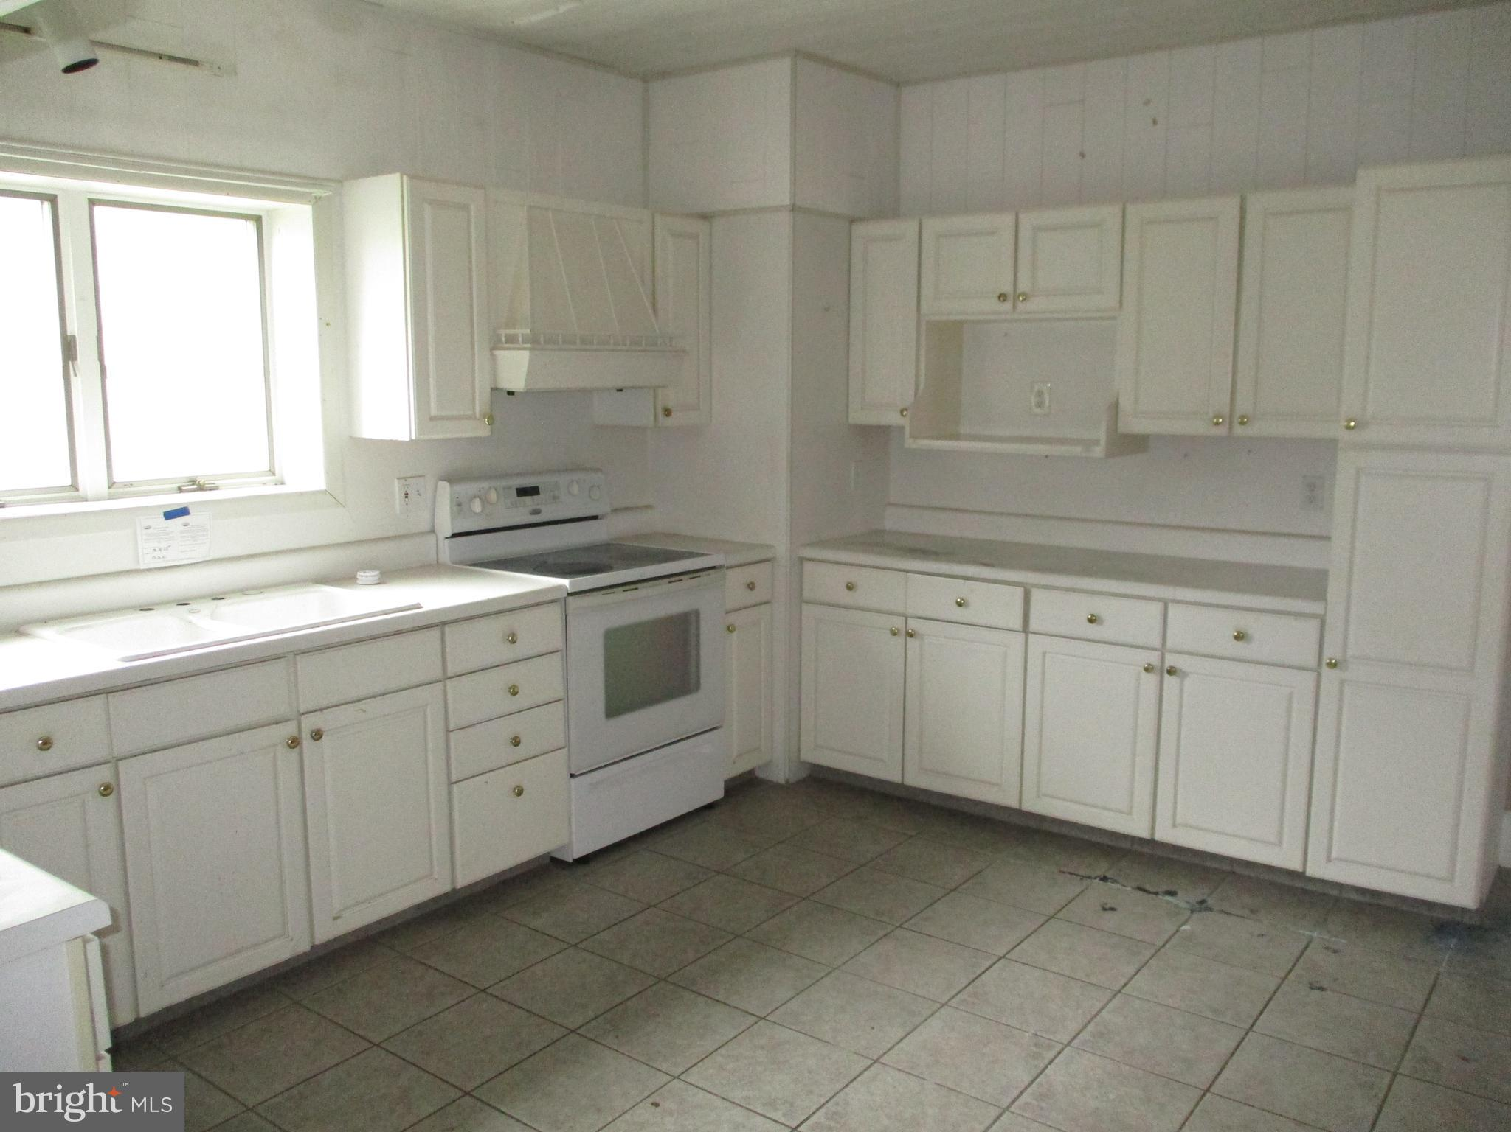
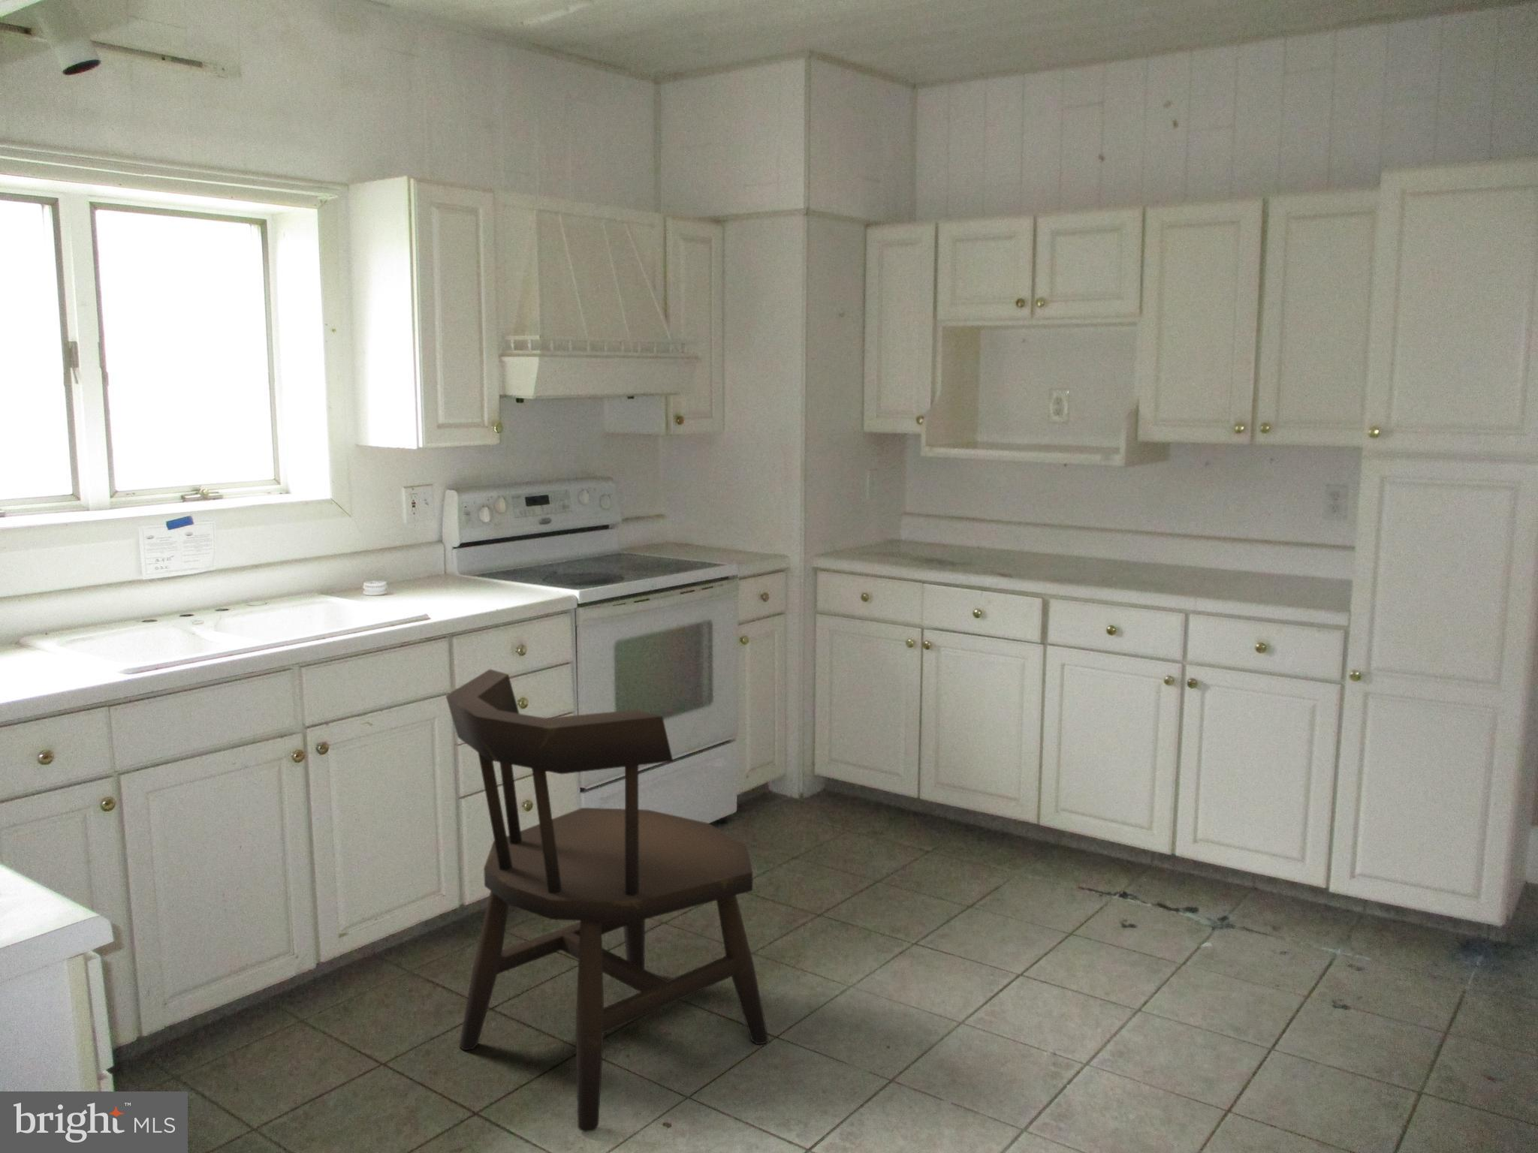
+ dining chair [446,669,769,1132]
